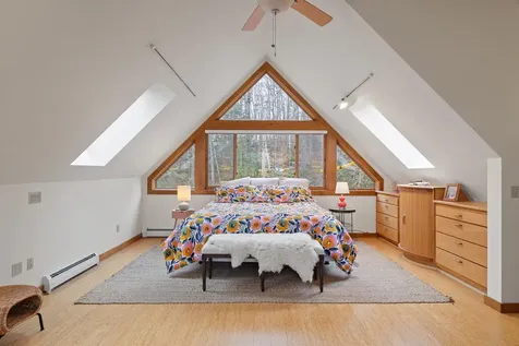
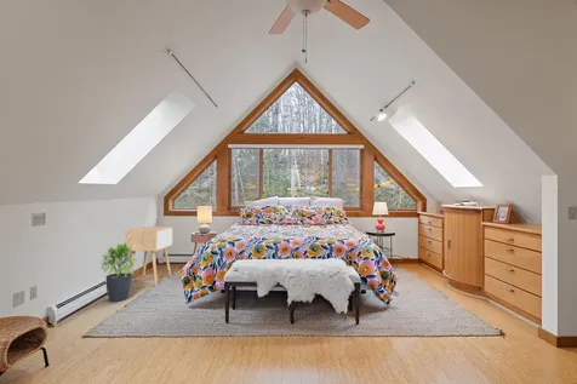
+ nightstand [124,225,173,287]
+ potted plant [99,242,136,303]
